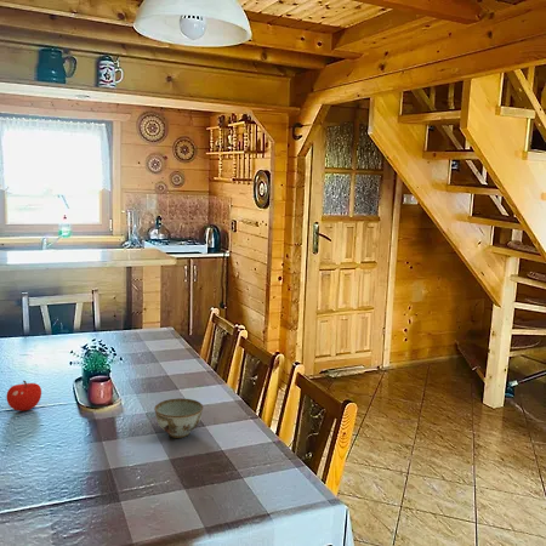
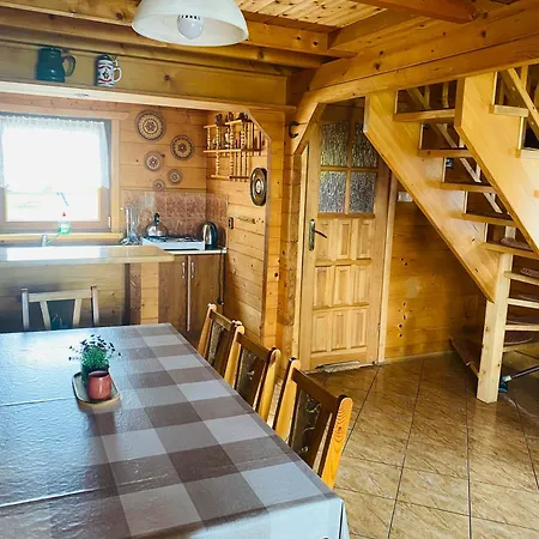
- fruit [5,380,42,413]
- bowl [153,397,204,439]
